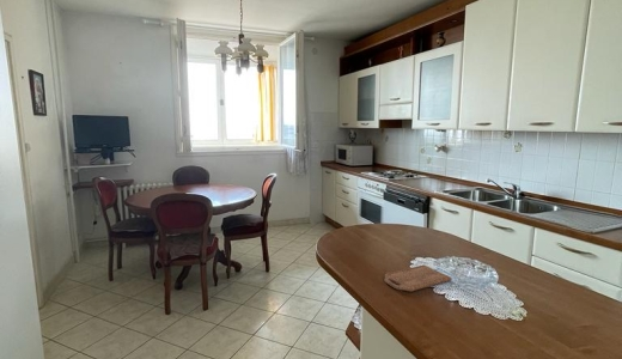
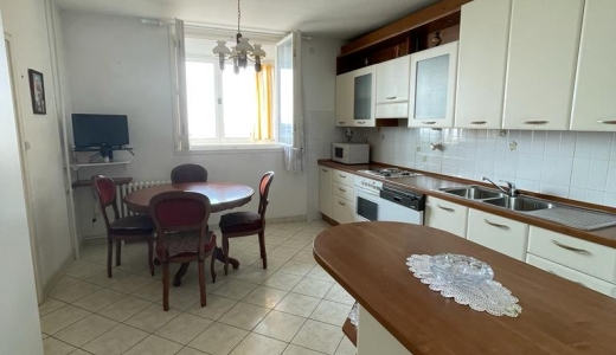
- cutting board [384,263,452,293]
